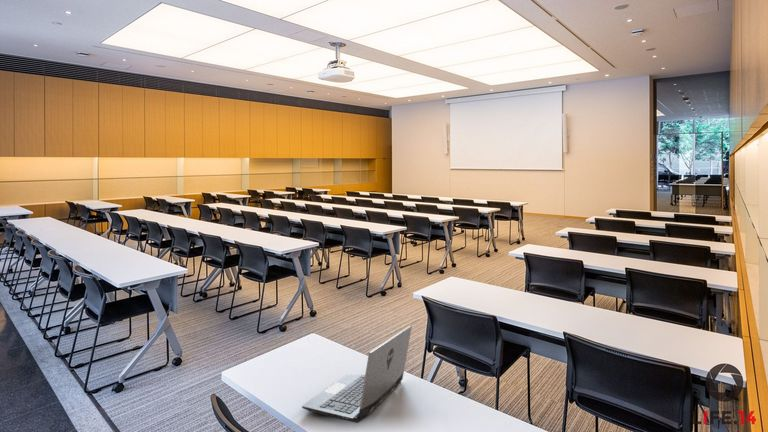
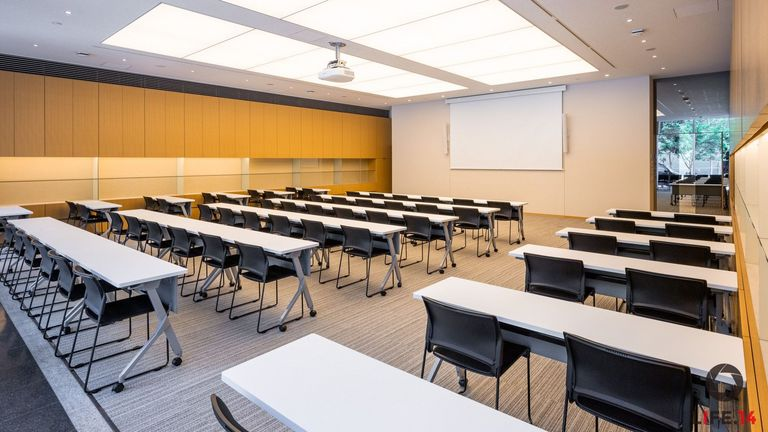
- laptop computer [301,324,413,424]
